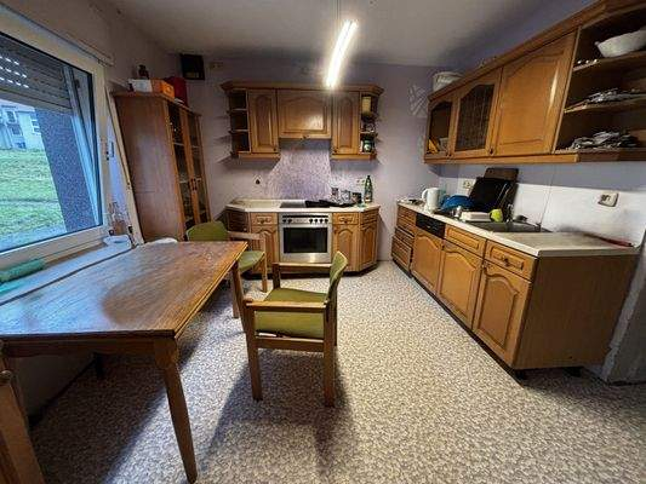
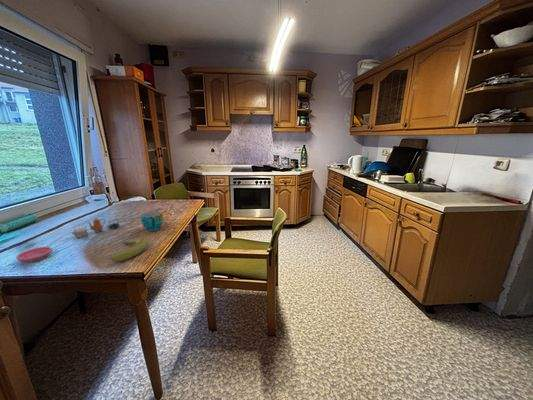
+ banana [110,237,149,262]
+ cup [140,210,164,232]
+ teapot [70,217,121,239]
+ saucer [15,246,53,264]
